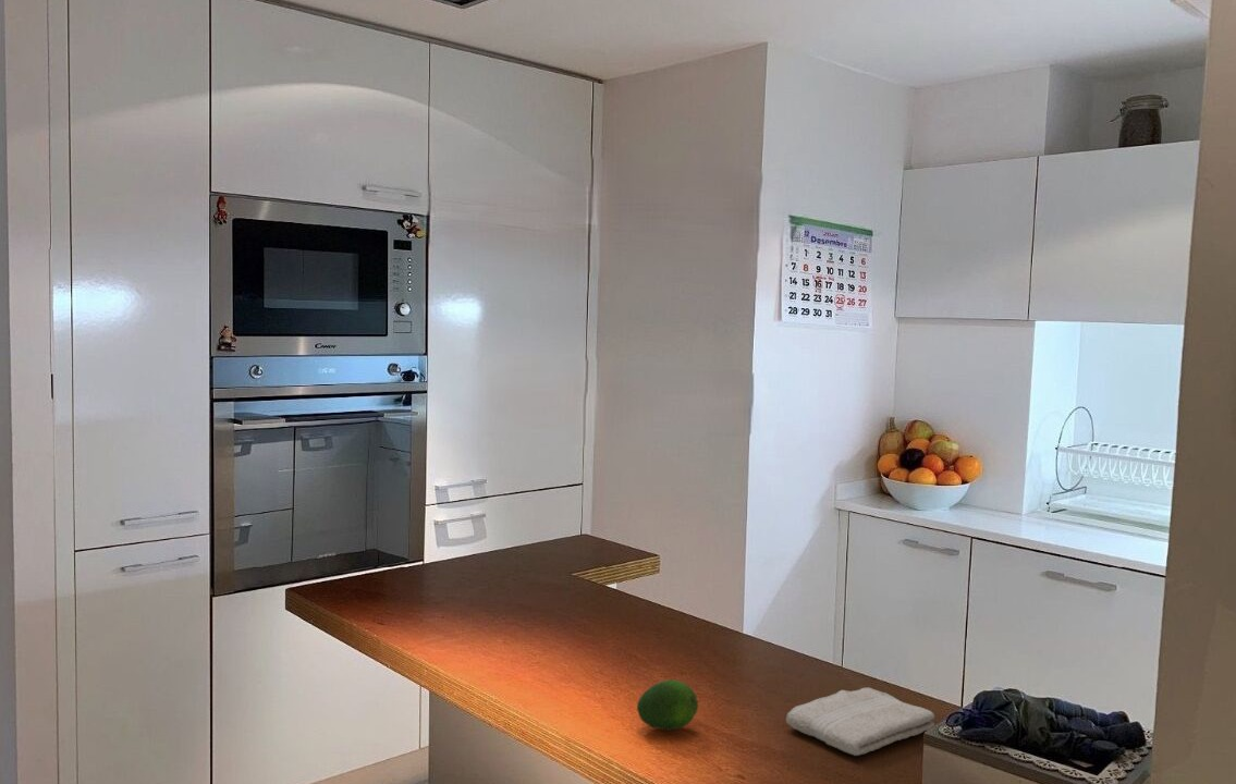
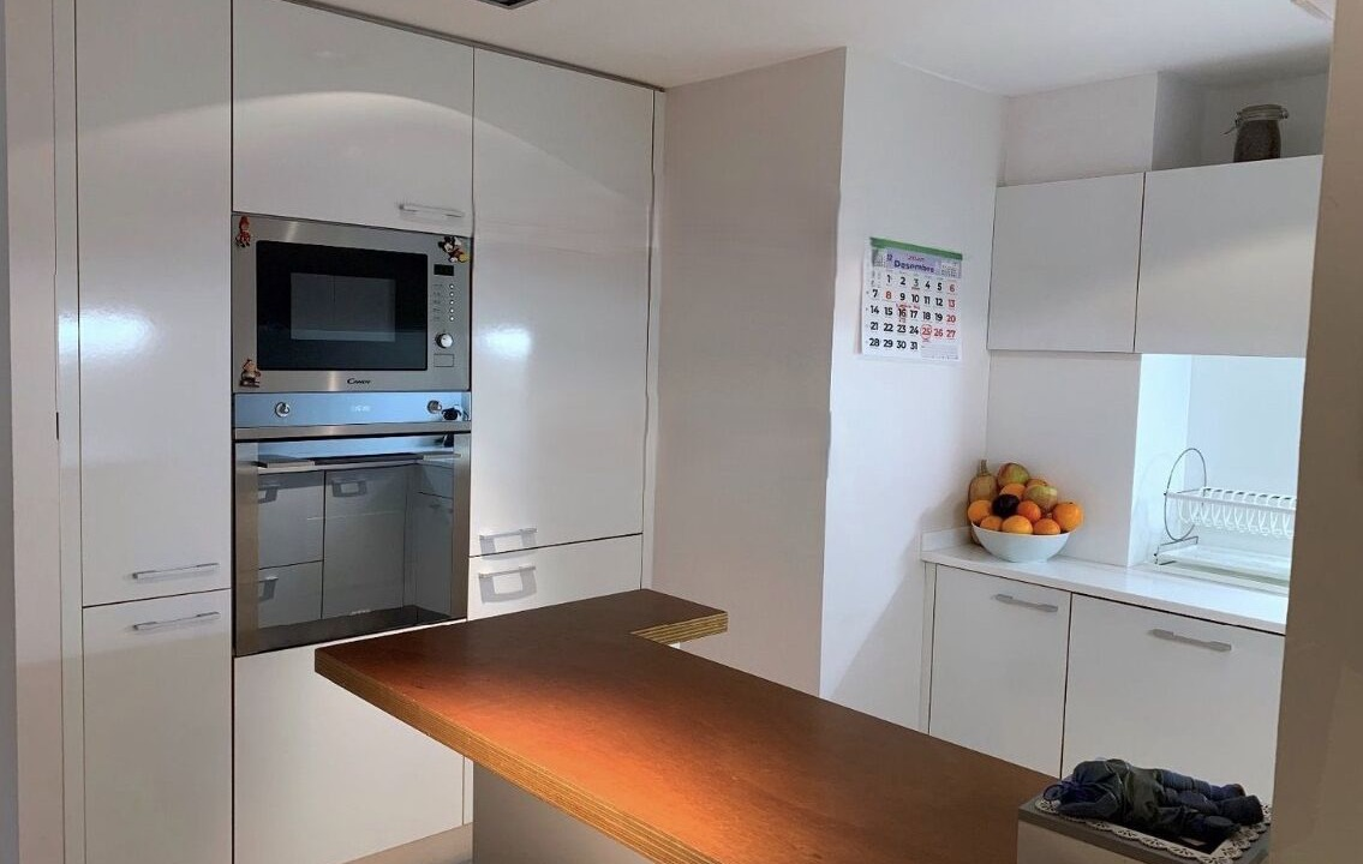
- fruit [636,678,699,732]
- washcloth [785,687,935,757]
